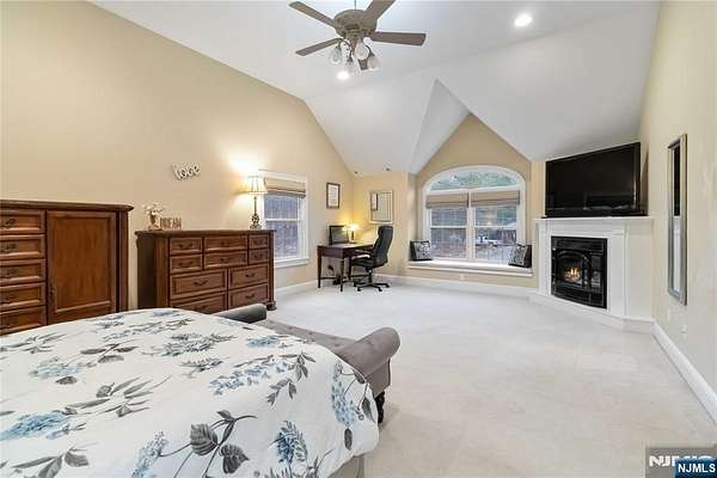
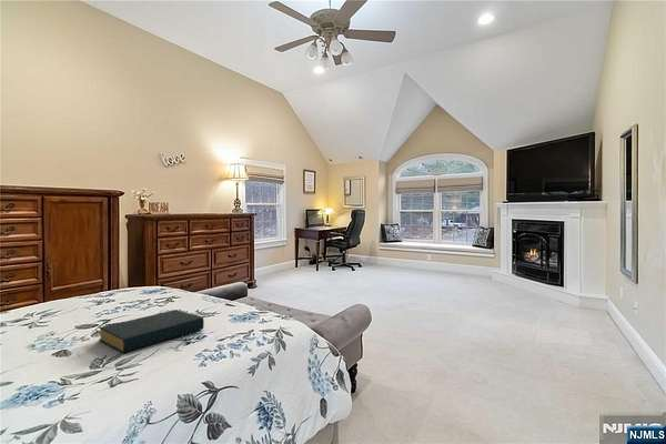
+ hardback book [98,309,205,354]
